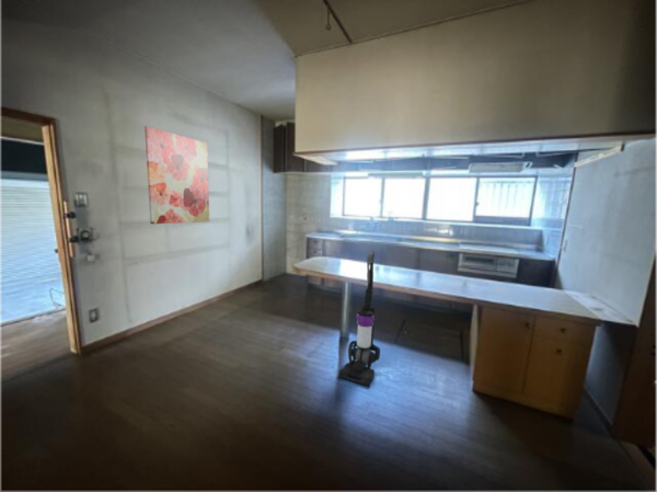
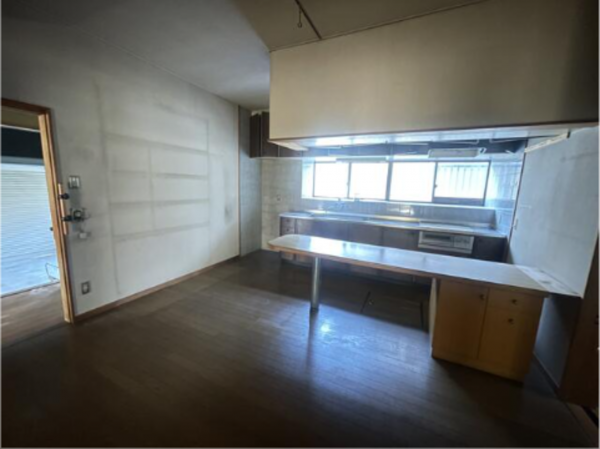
- wall art [143,125,210,225]
- vacuum cleaner [337,251,381,387]
